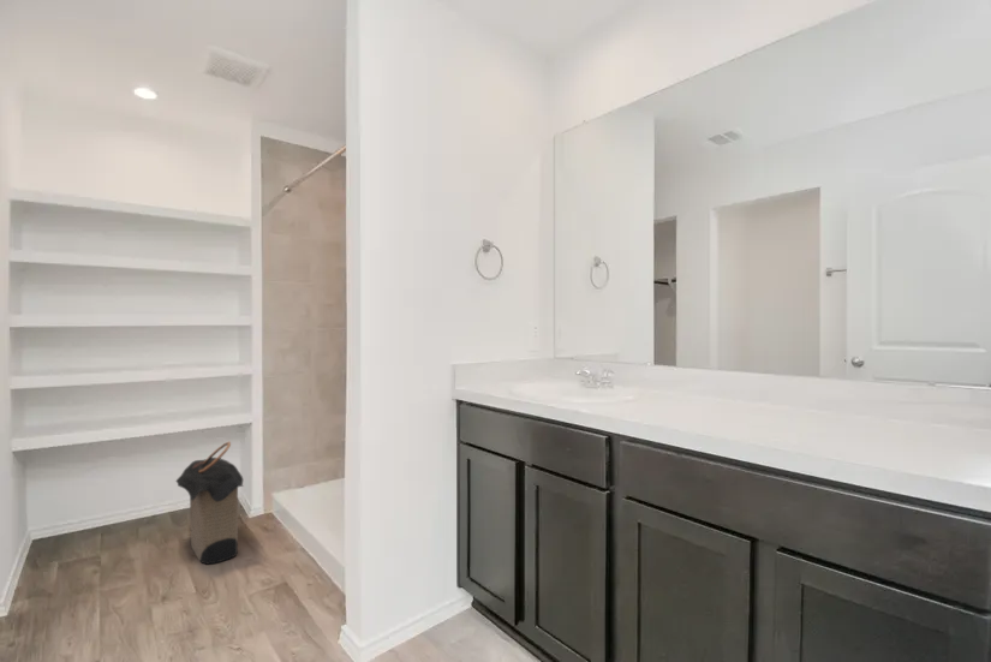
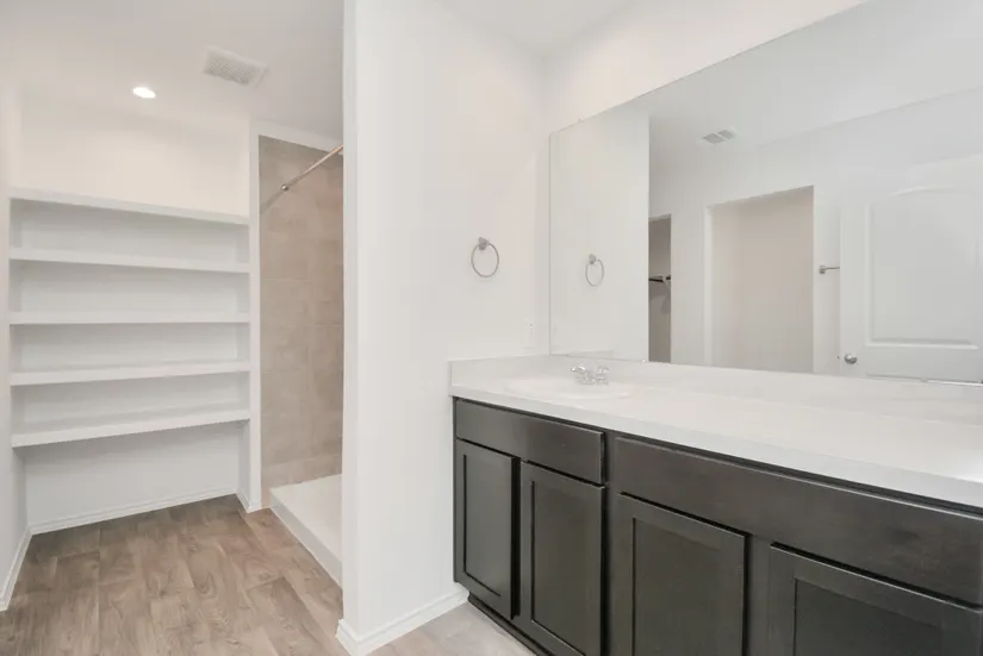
- laundry hamper [174,441,245,566]
